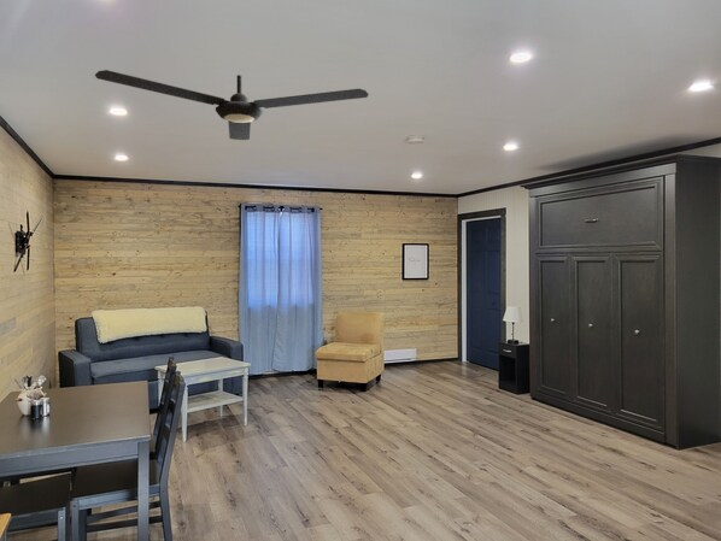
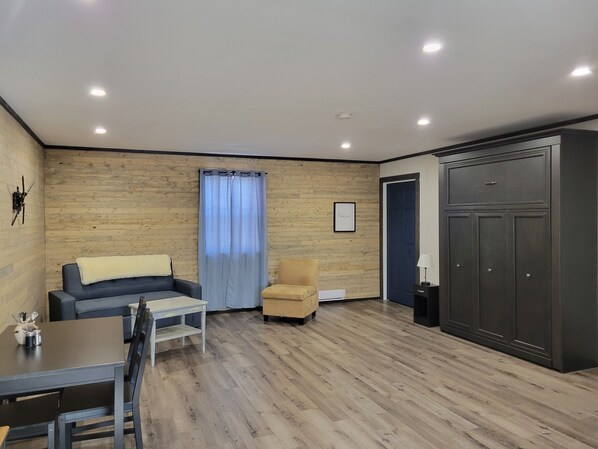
- ceiling fan [94,69,370,141]
